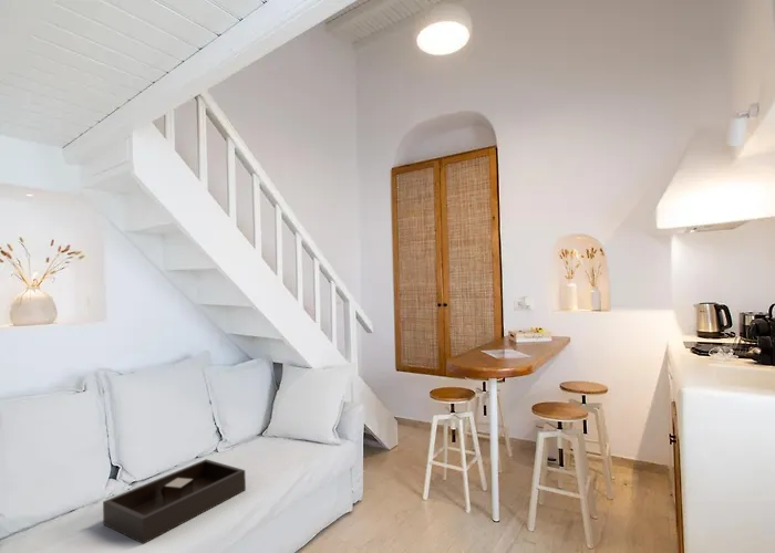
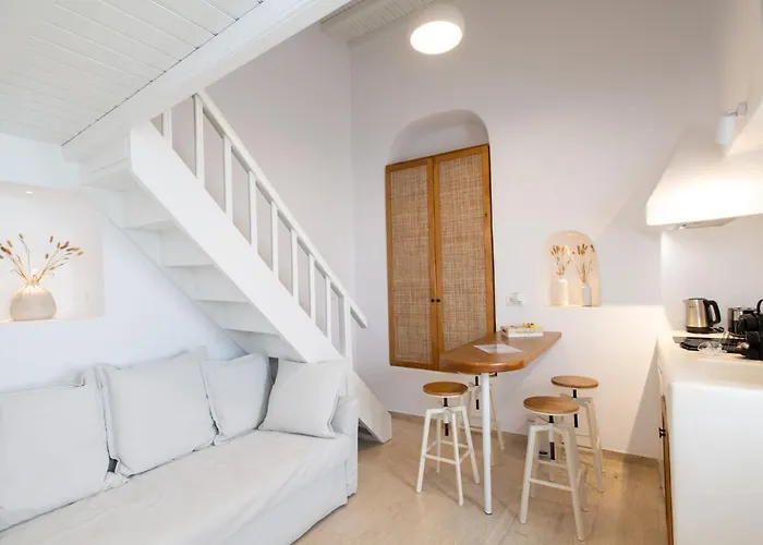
- tray [102,458,247,545]
